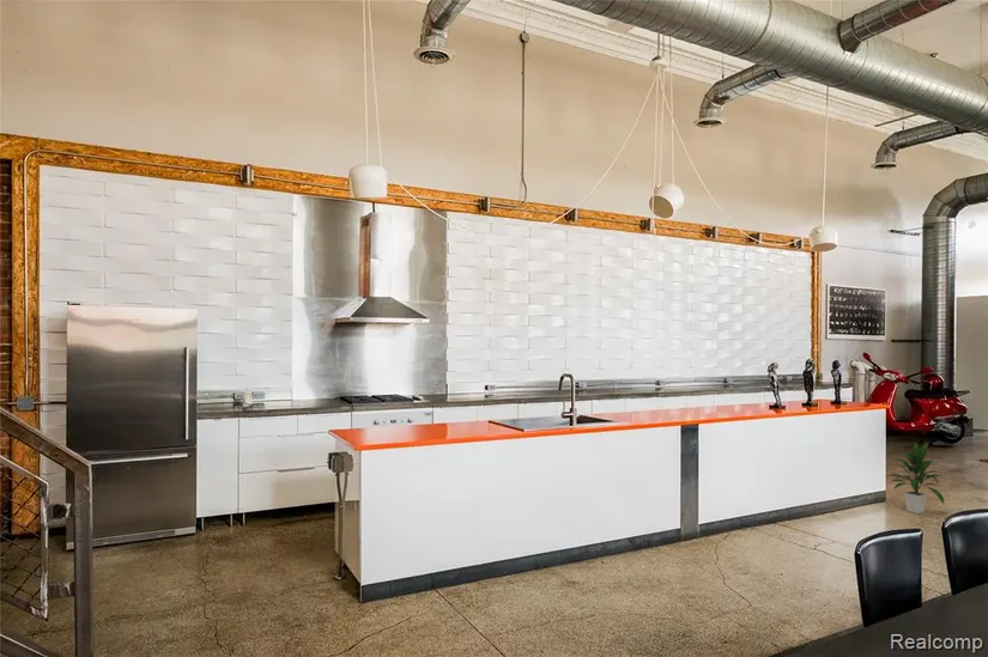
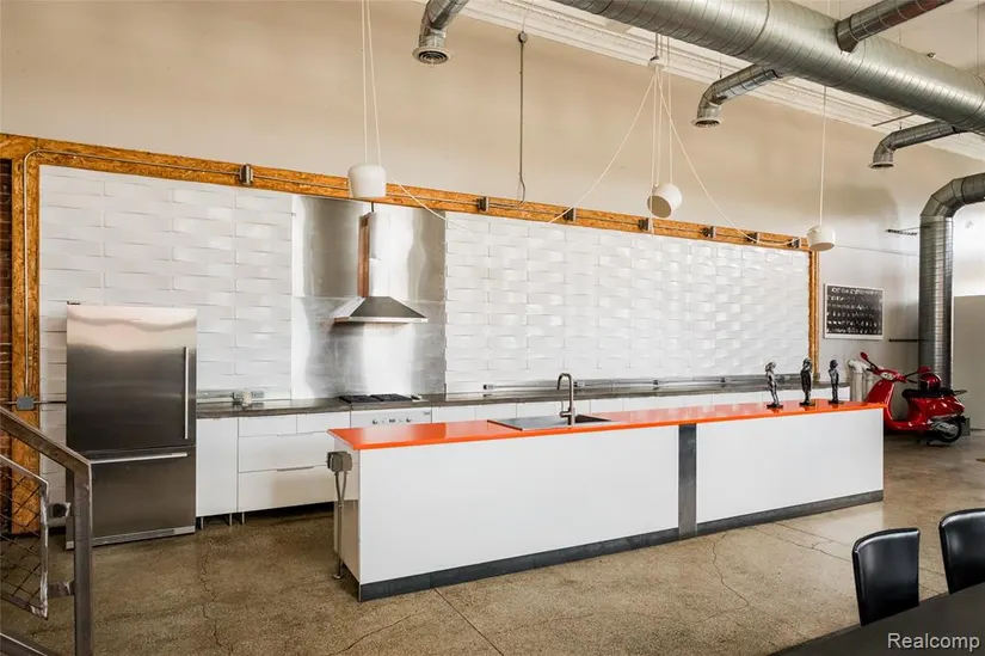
- indoor plant [886,442,946,515]
